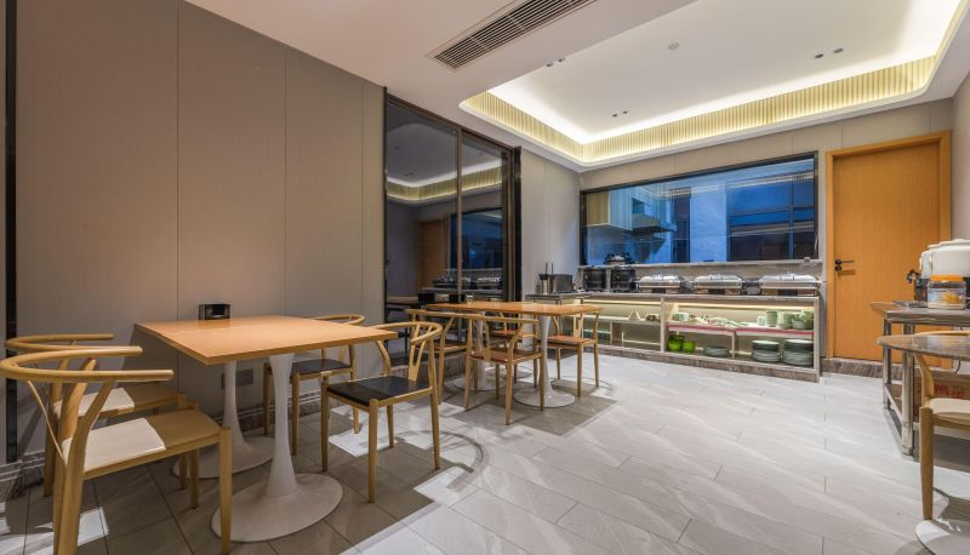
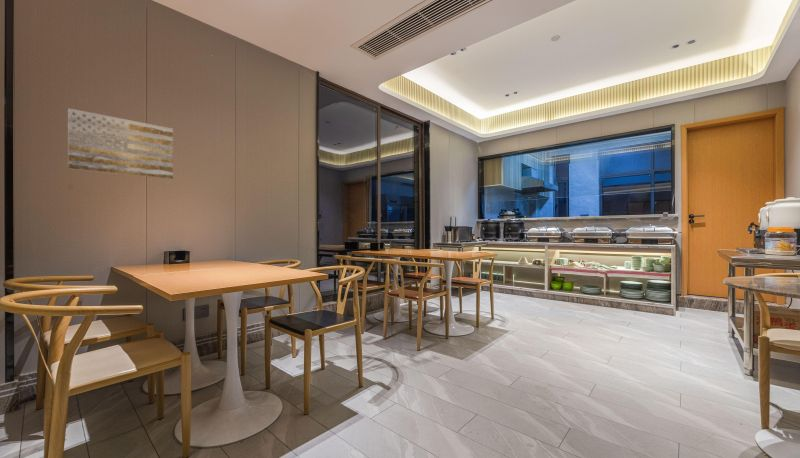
+ wall art [67,107,174,180]
